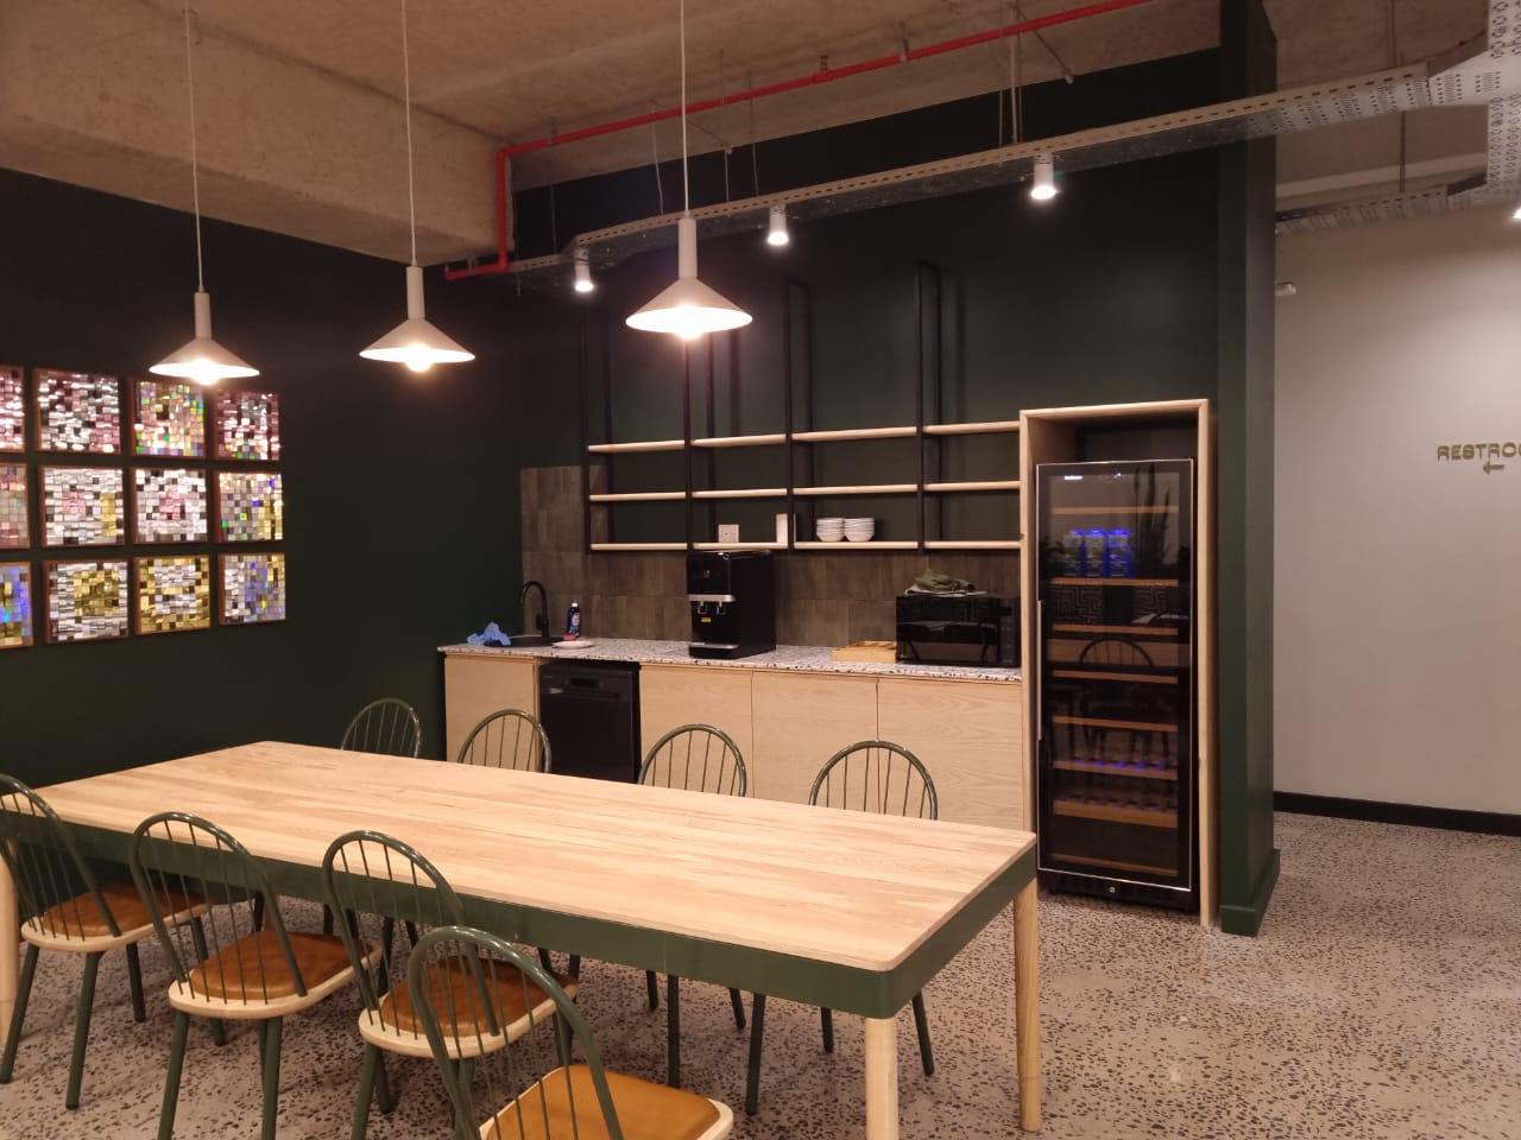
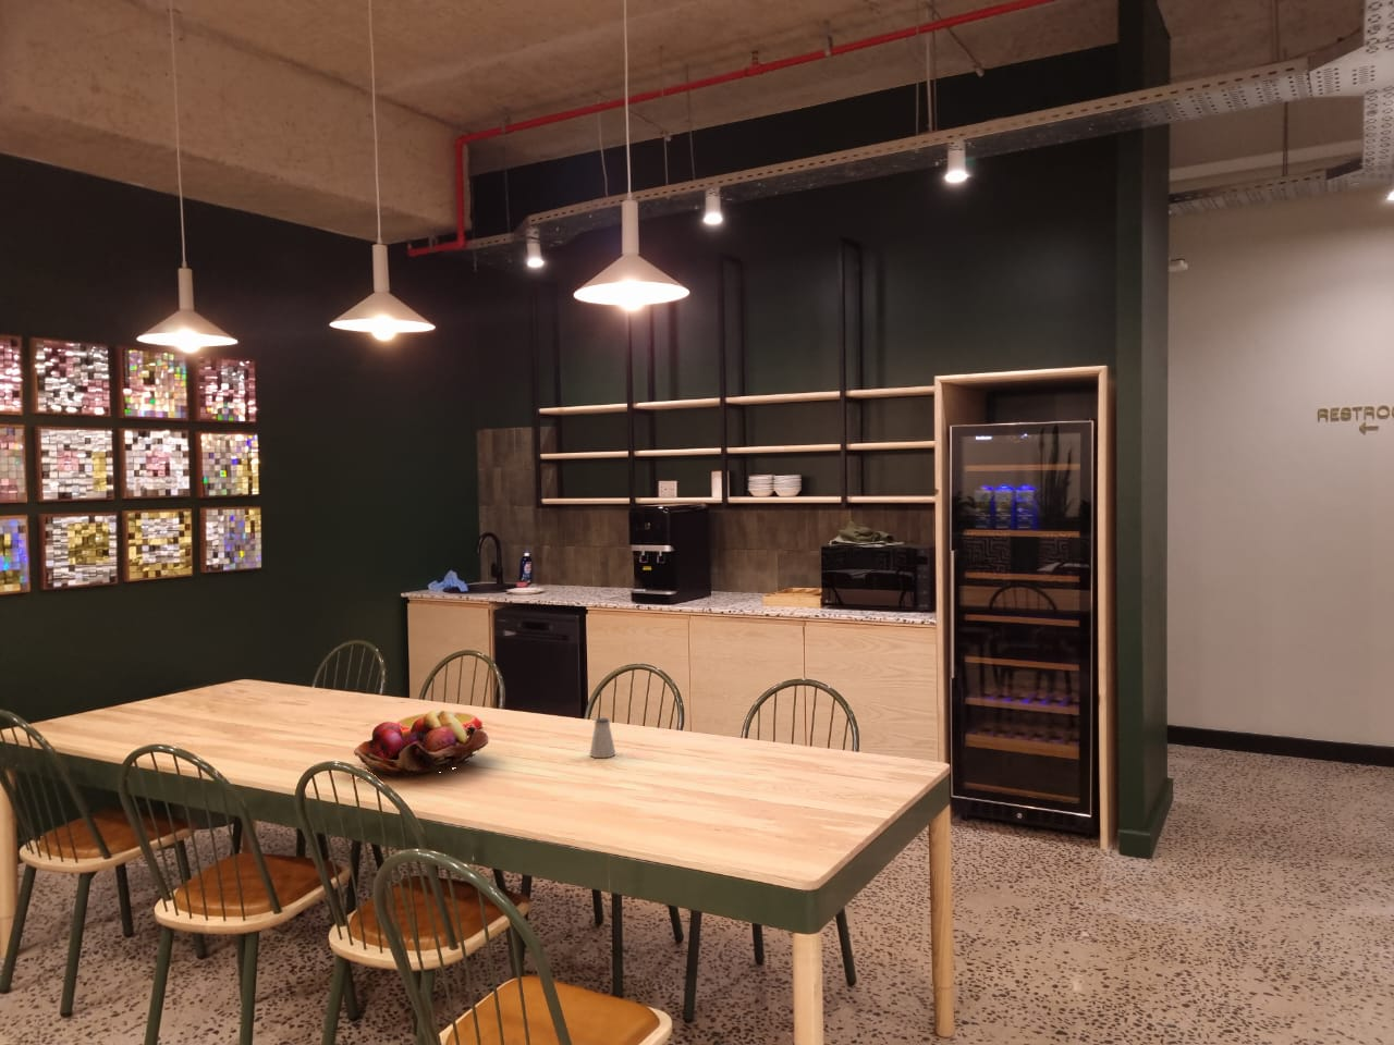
+ fruit basket [352,709,488,777]
+ saltshaker [589,718,617,759]
+ plate [396,711,484,735]
